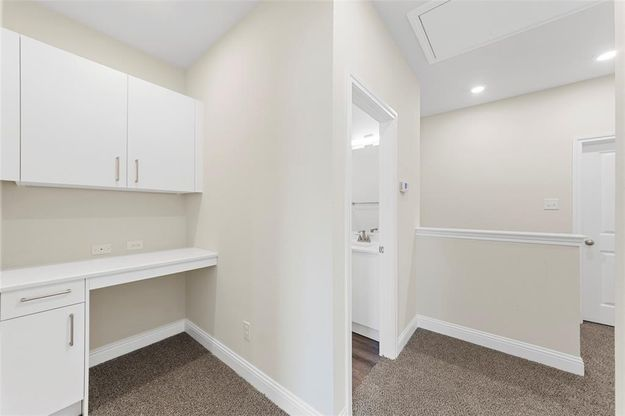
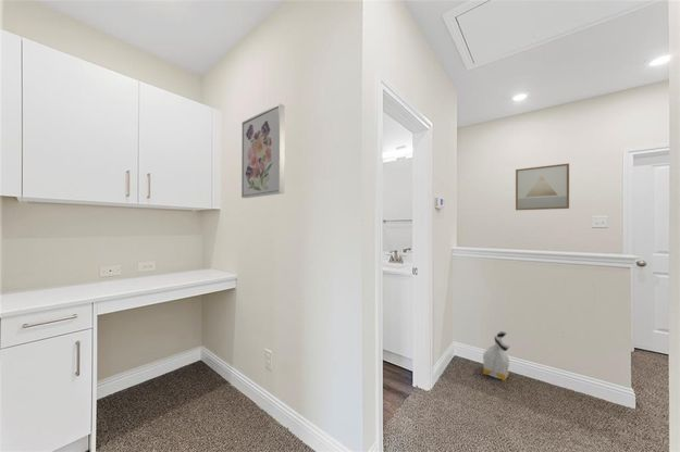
+ wall art [240,102,286,199]
+ wall art [515,162,570,211]
+ bag [482,330,511,382]
